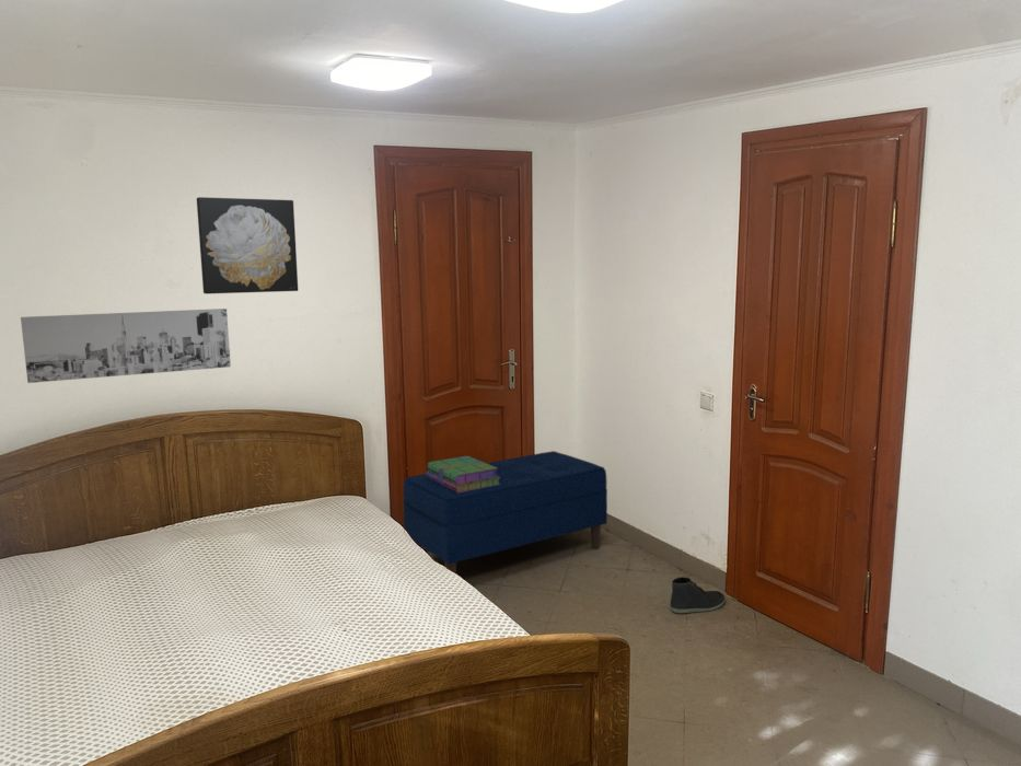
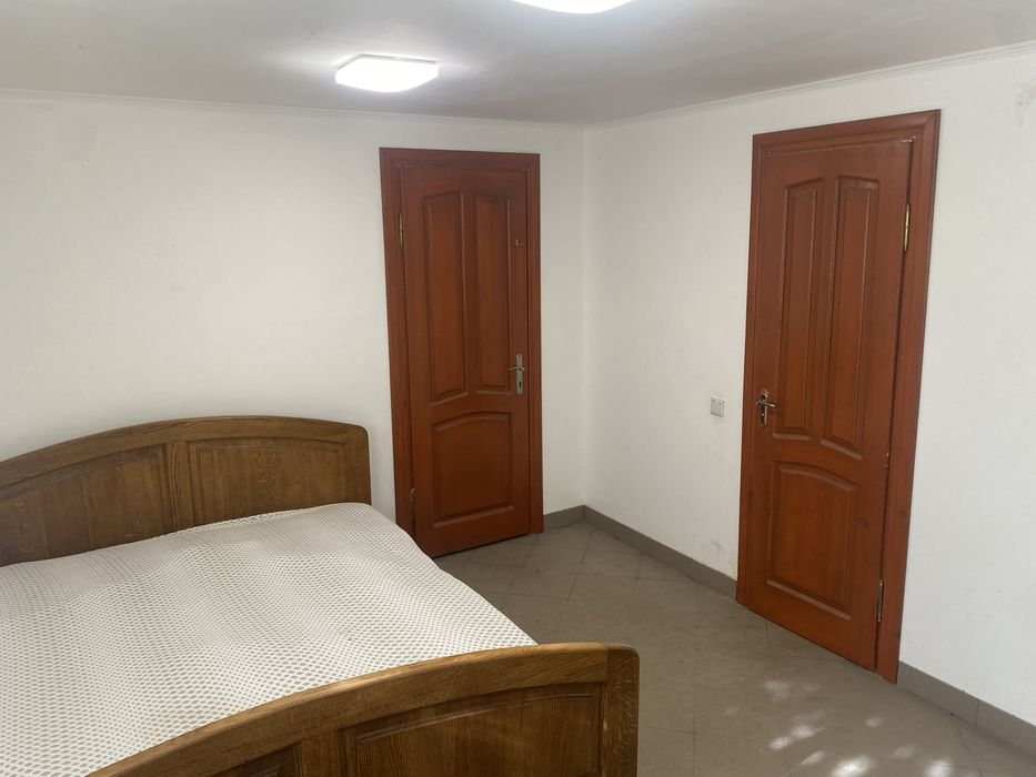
- wall art [196,196,299,295]
- sneaker [670,576,726,614]
- bench [403,450,608,574]
- stack of books [425,455,500,494]
- wall art [20,307,232,384]
